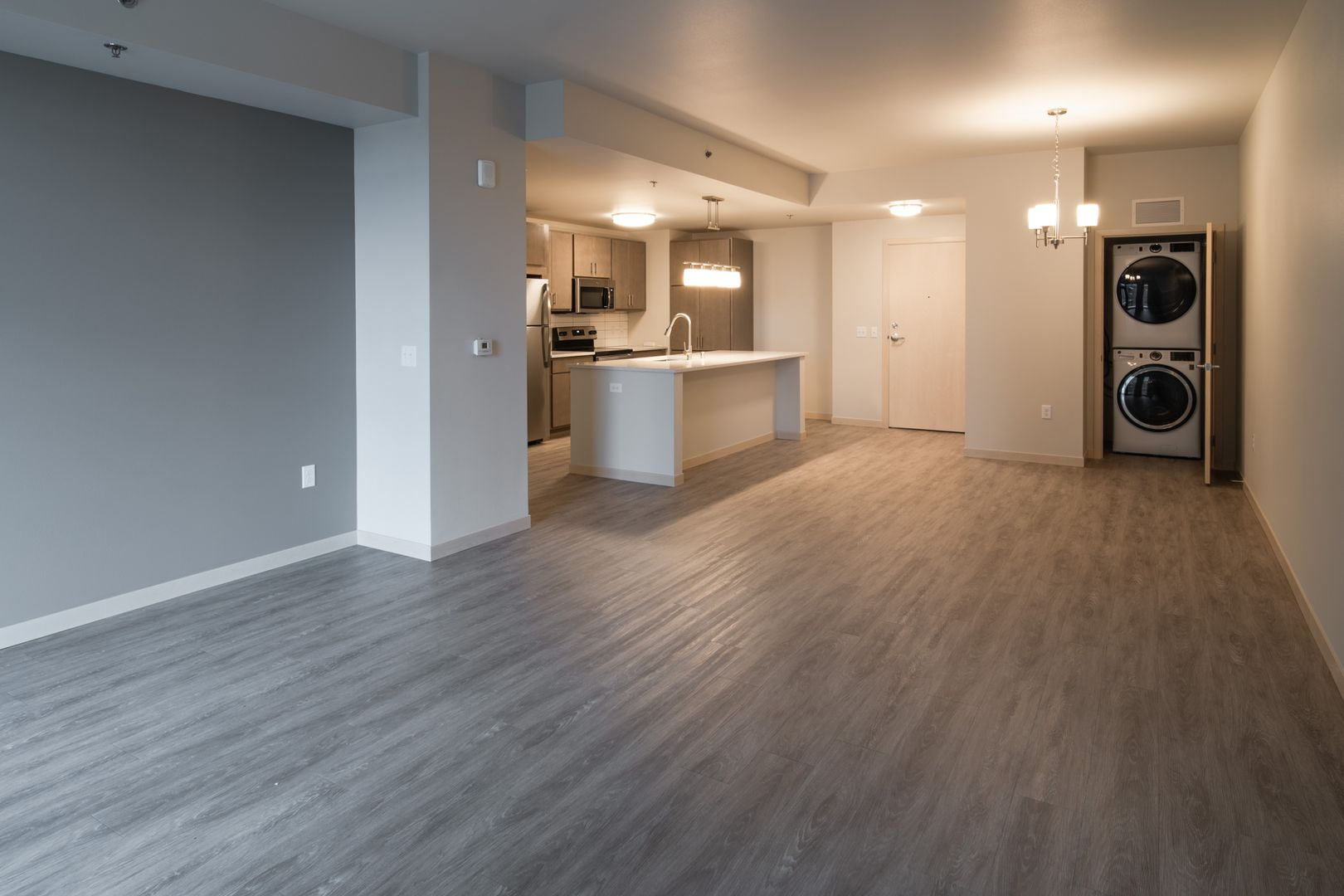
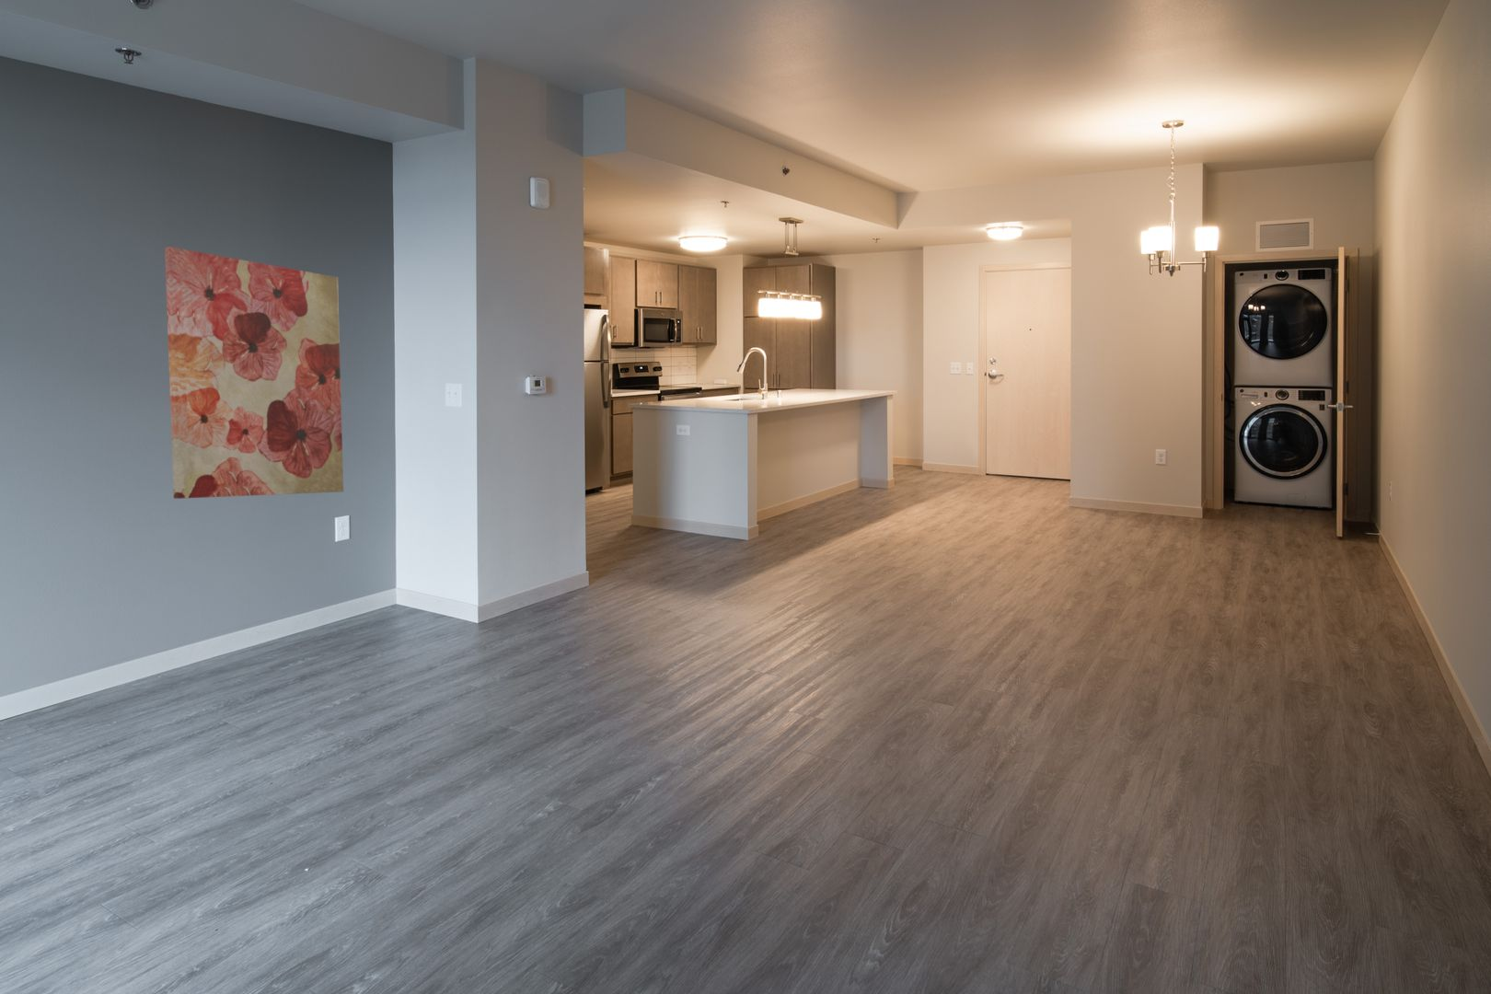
+ wall art [164,246,344,499]
